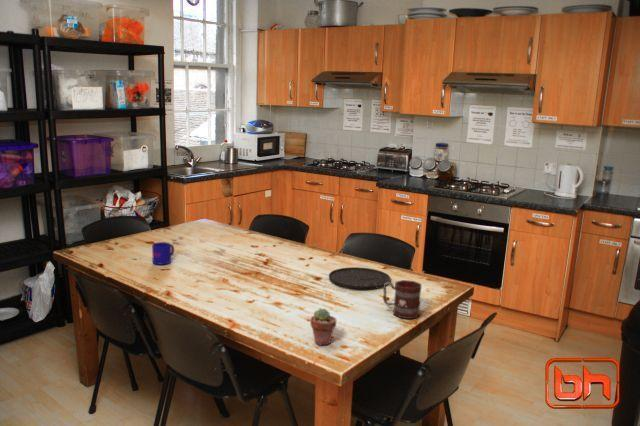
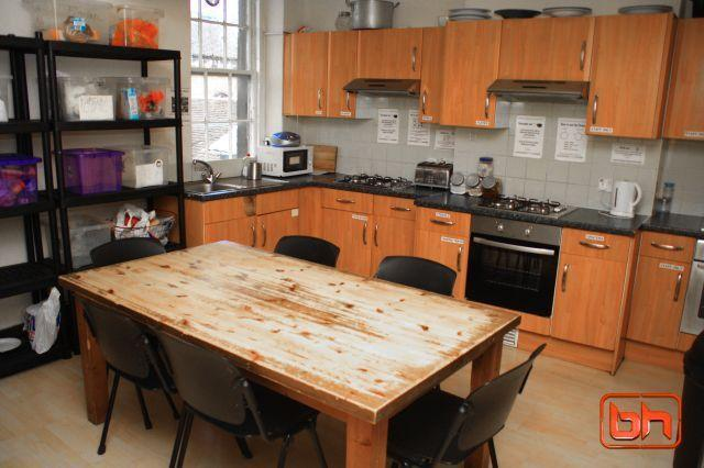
- mug [151,241,175,266]
- mug [382,279,422,320]
- potted succulent [309,307,337,346]
- plate [328,266,391,290]
